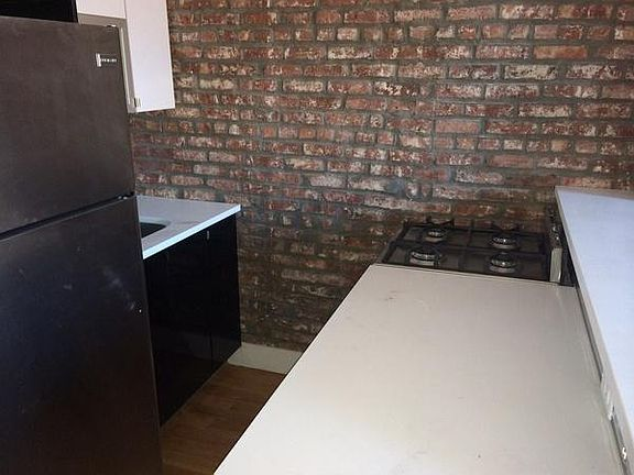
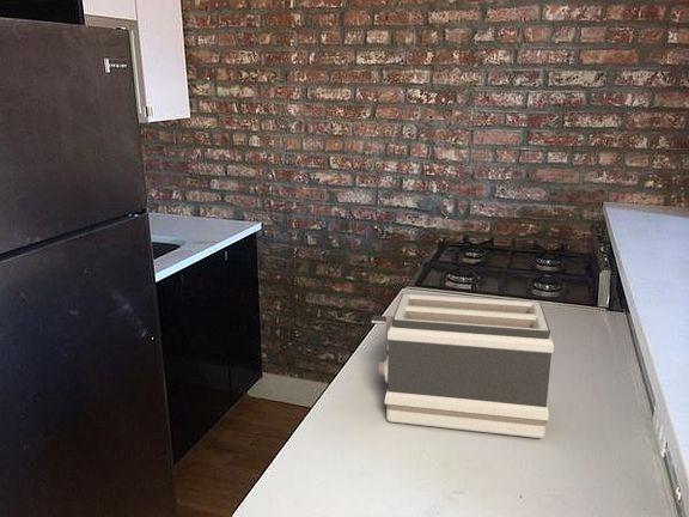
+ toaster [371,292,555,439]
